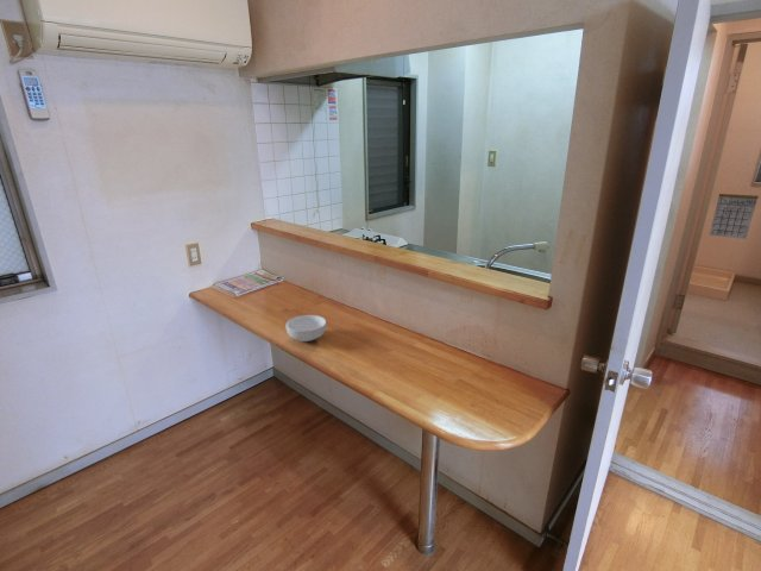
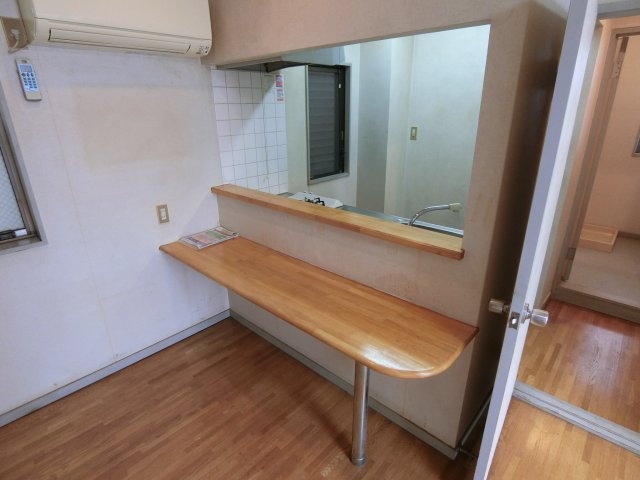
- cereal bowl [285,314,327,343]
- calendar [709,184,760,240]
